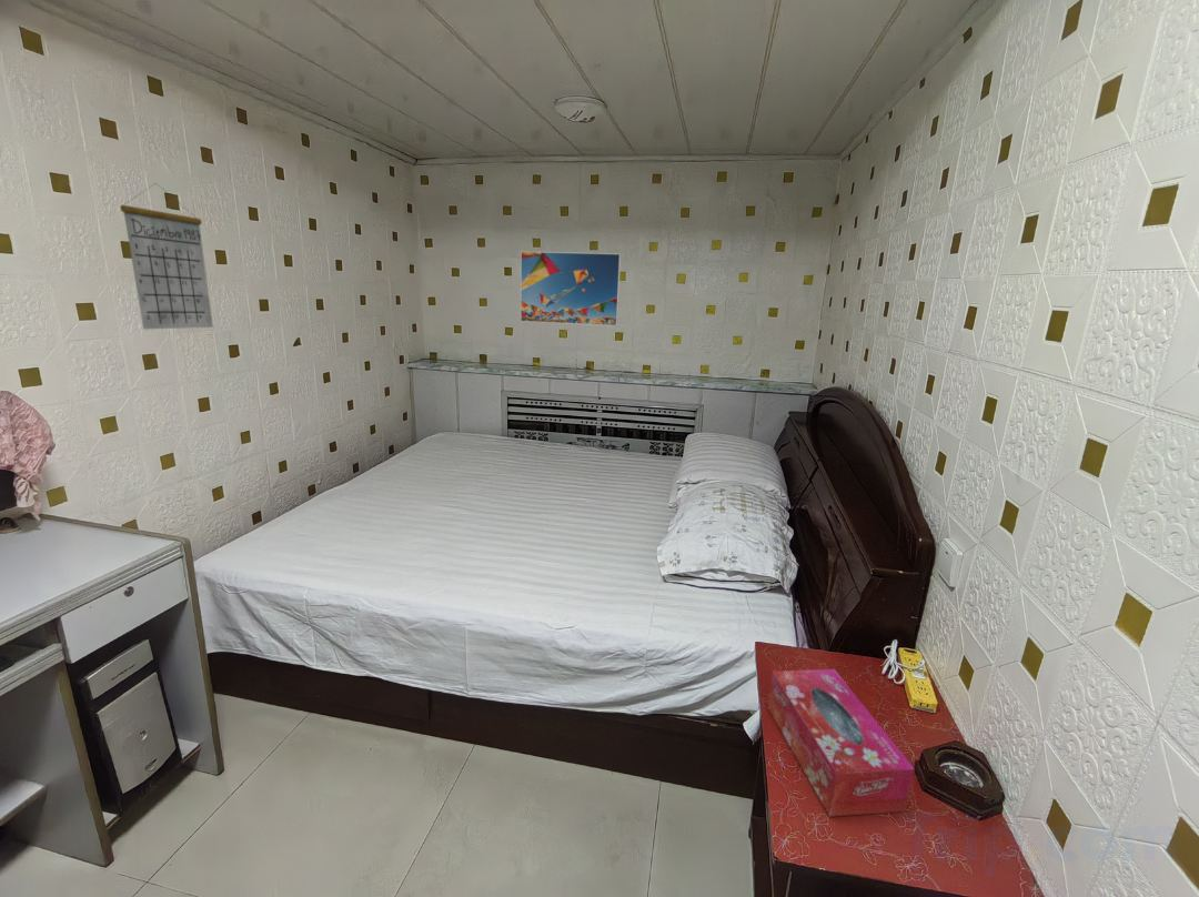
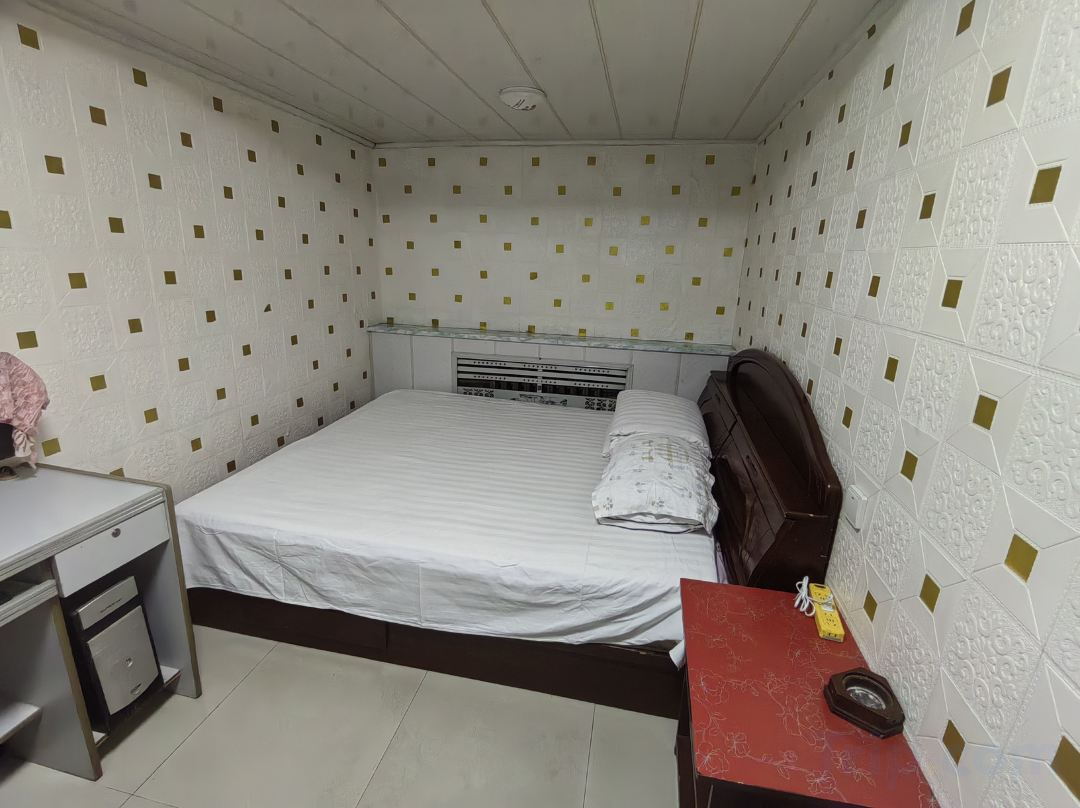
- tissue box [767,668,916,818]
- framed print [520,250,622,327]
- calendar [119,182,214,331]
